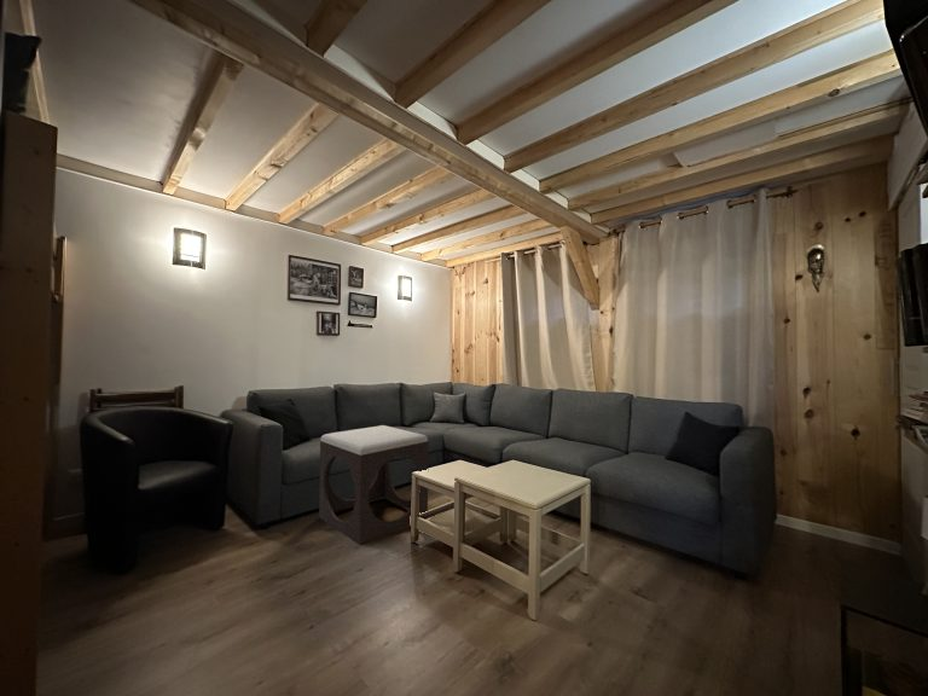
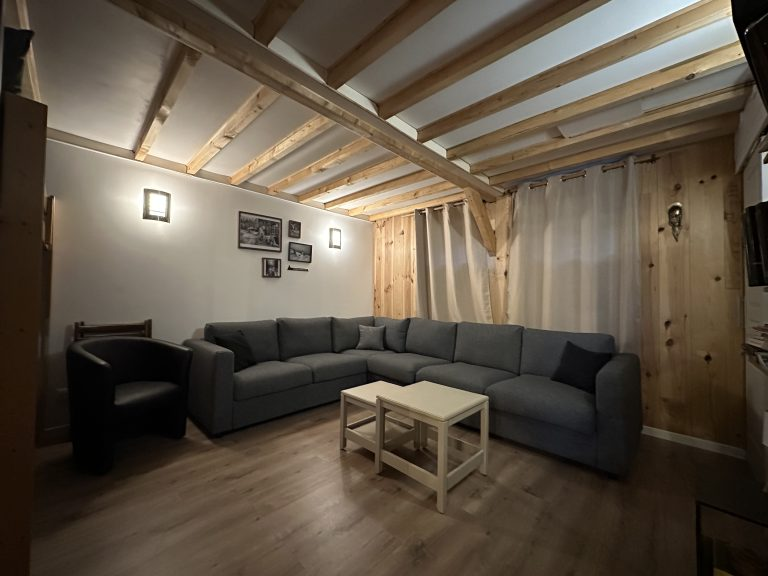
- footstool [318,424,429,546]
